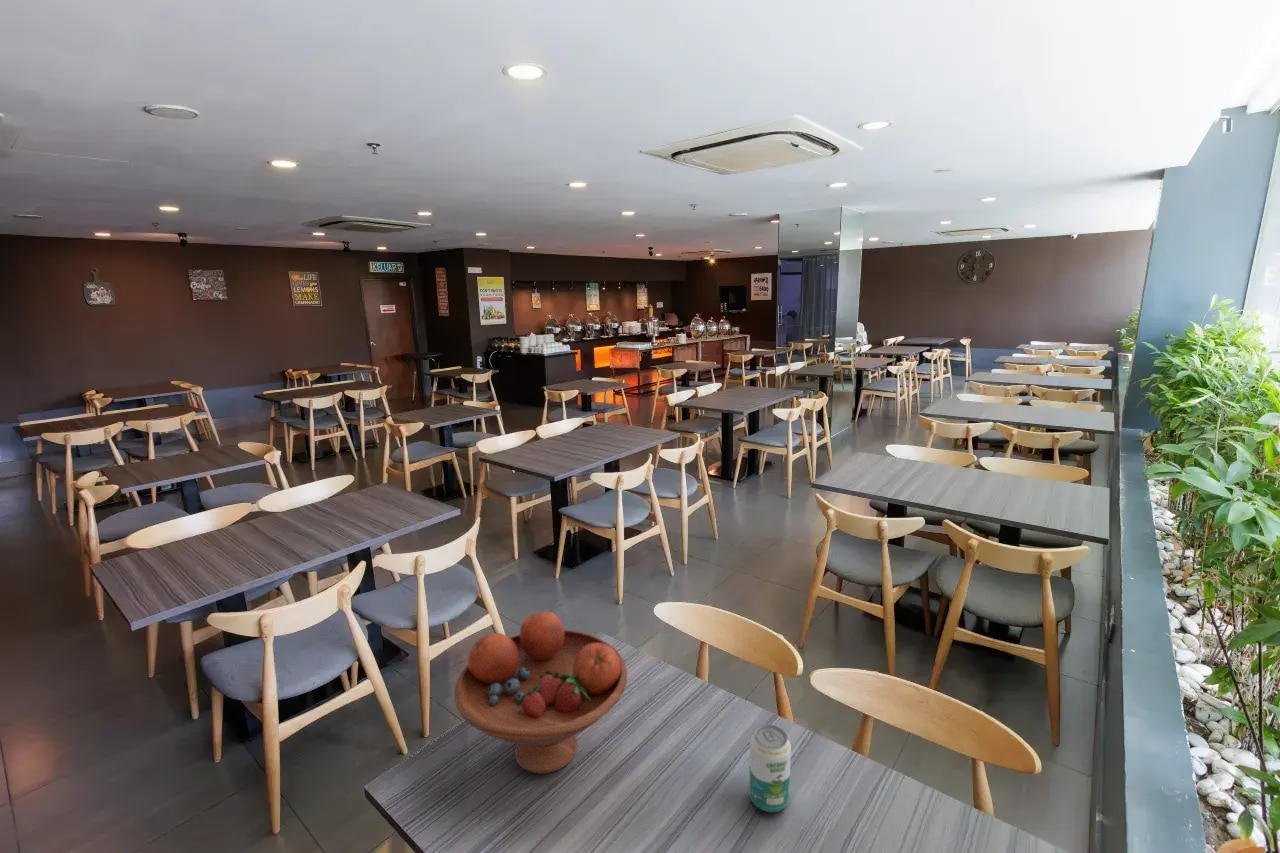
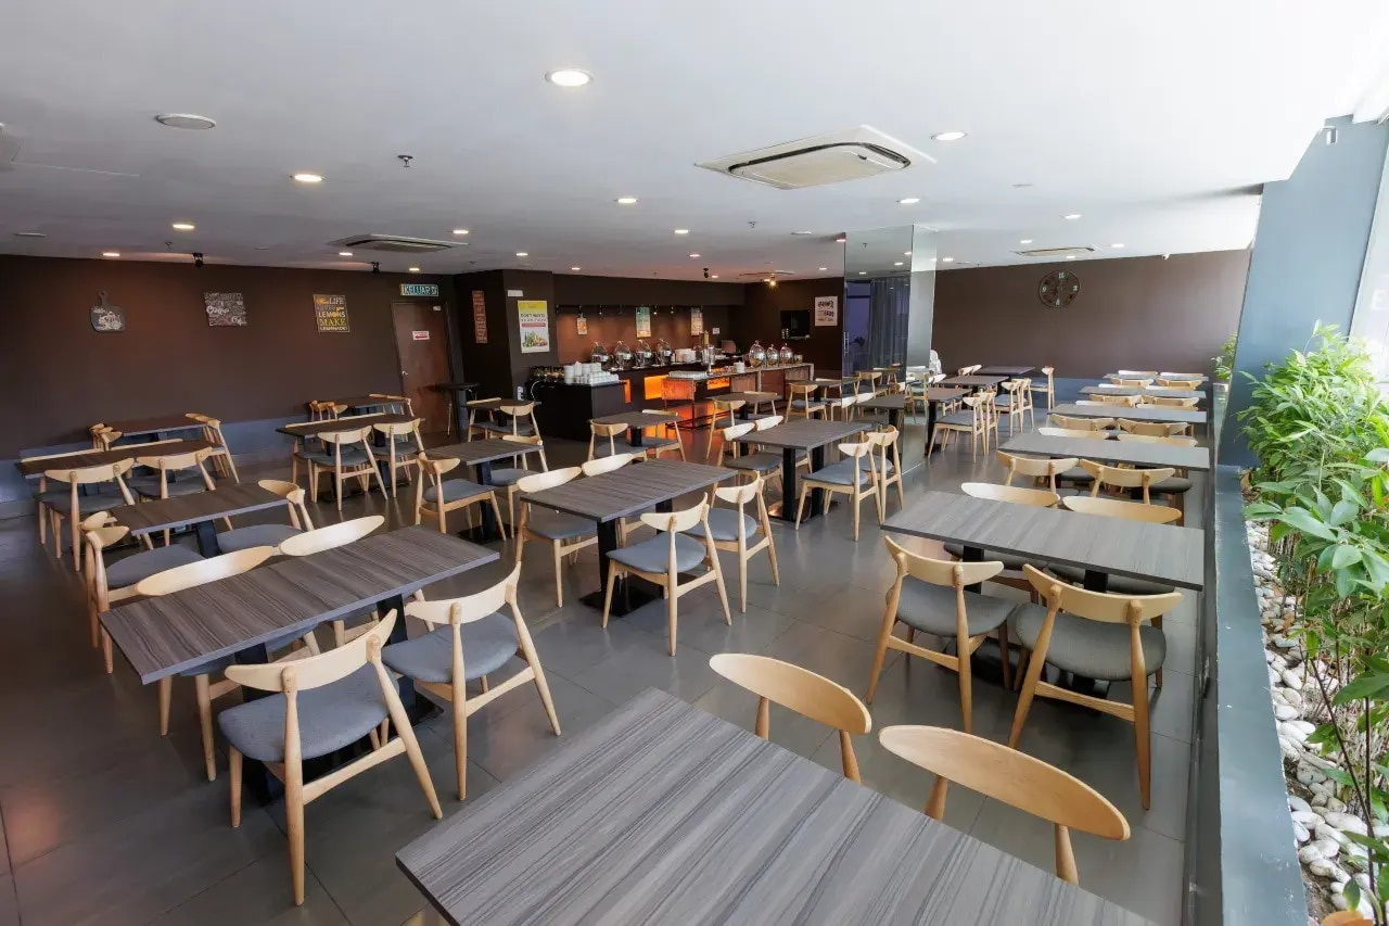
- fruit bowl [453,611,628,775]
- beverage can [748,723,792,813]
